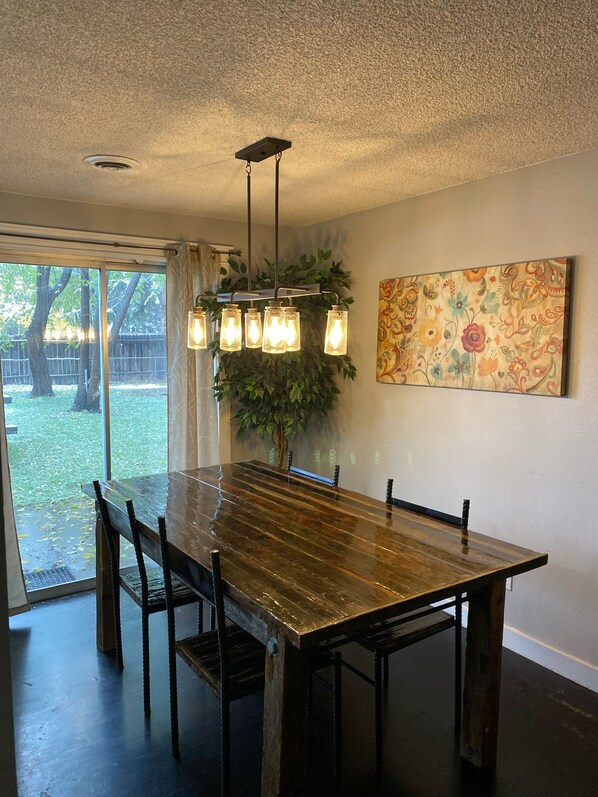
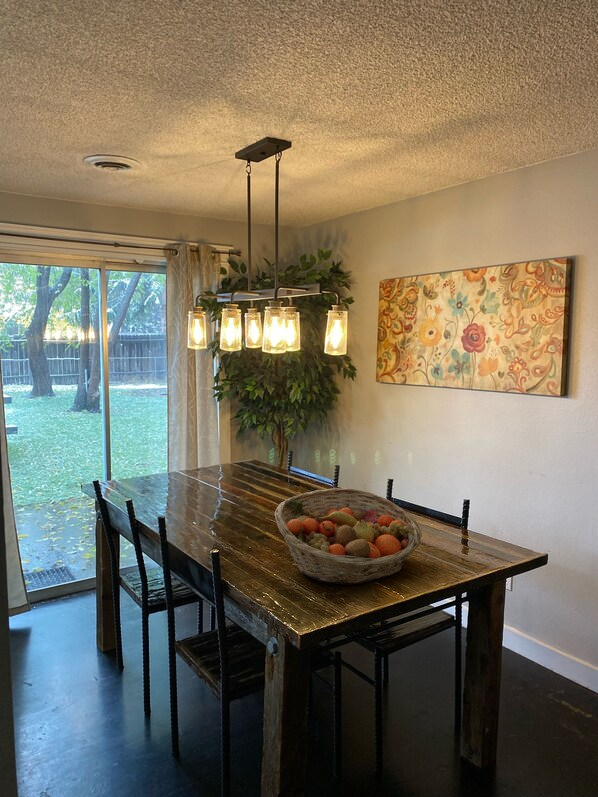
+ fruit basket [274,487,423,585]
